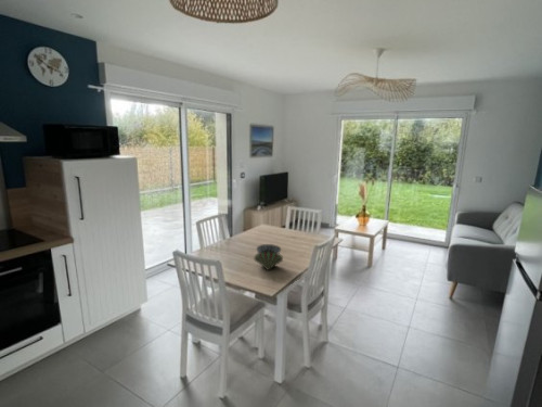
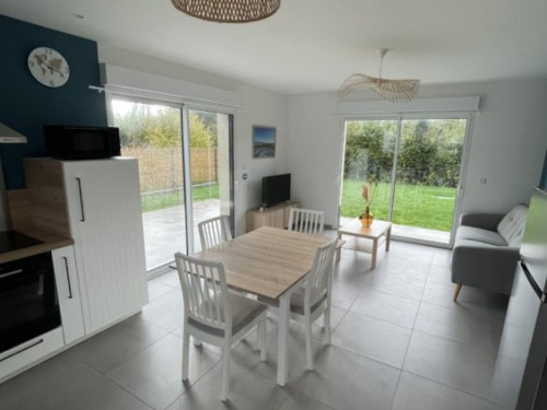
- drum [253,243,284,272]
